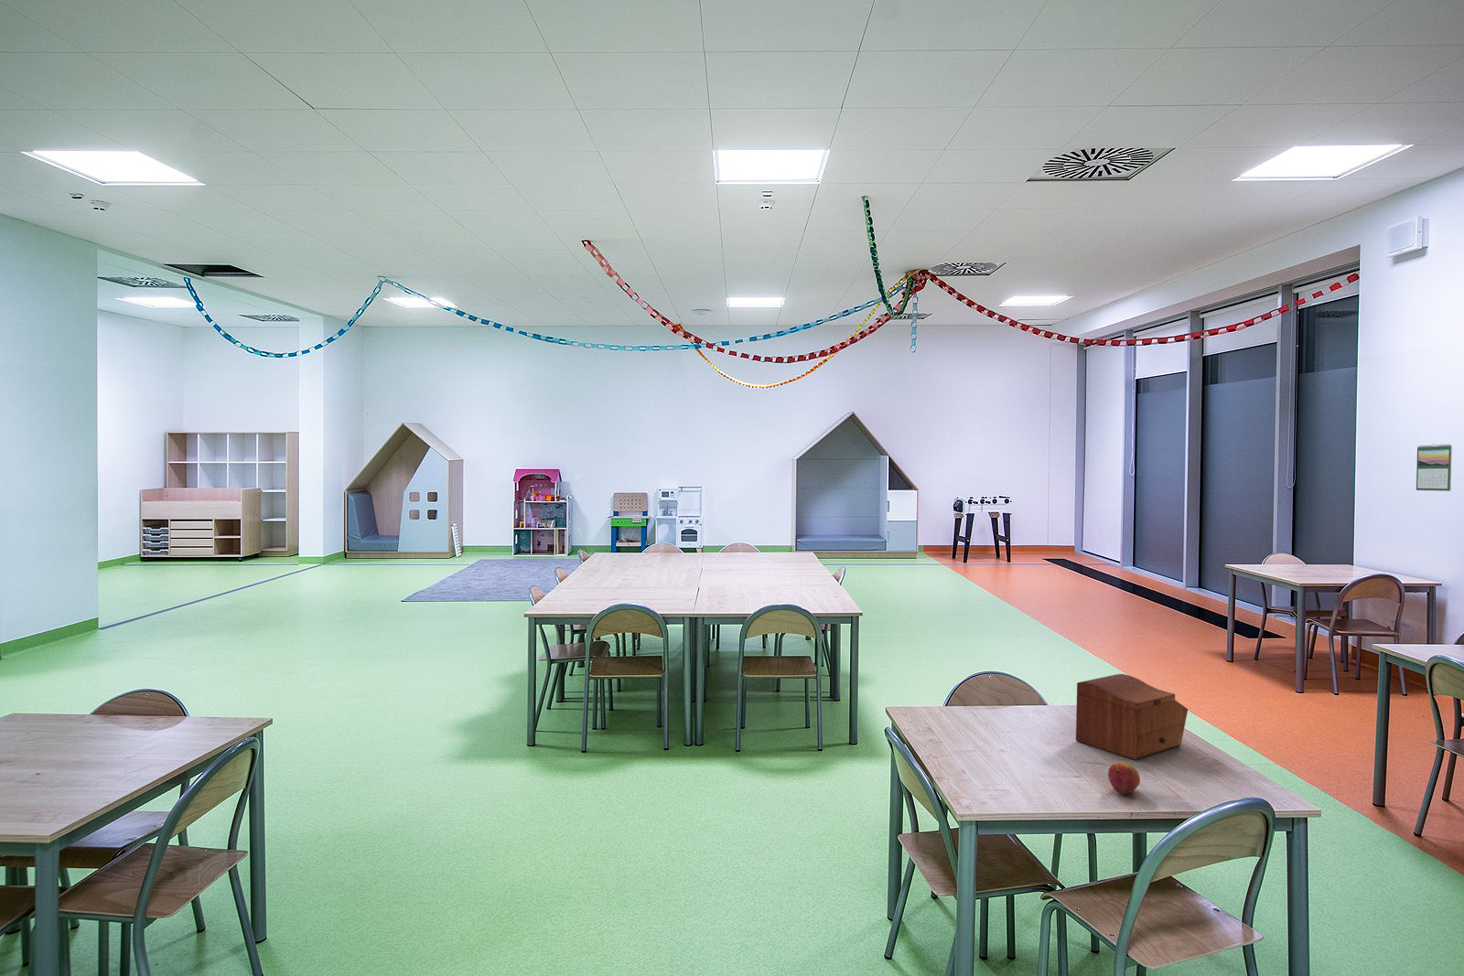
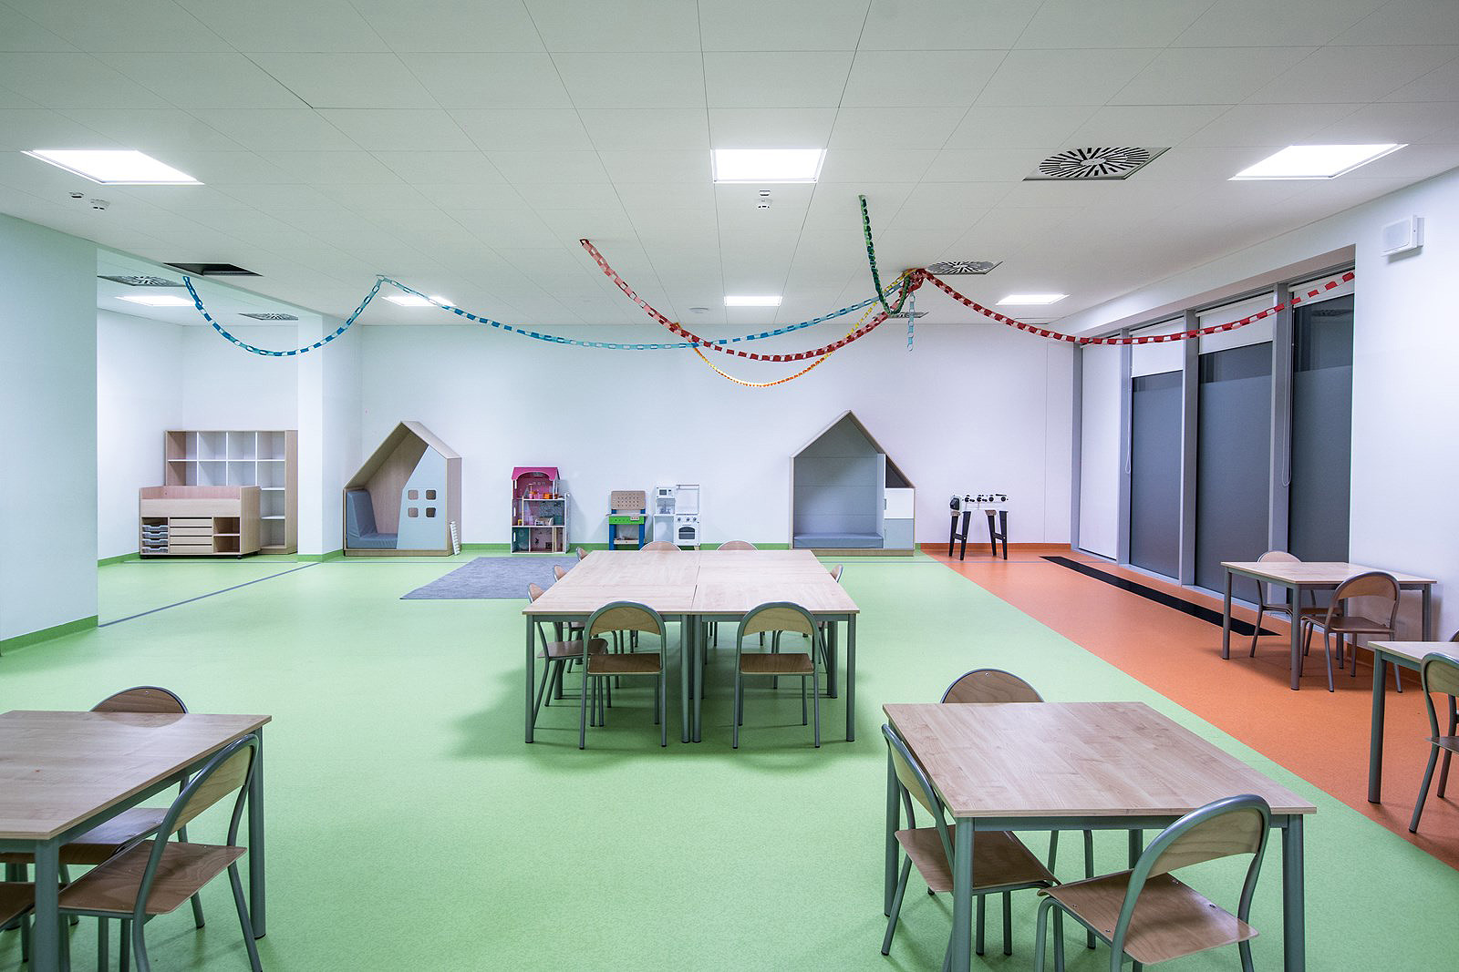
- fruit [1107,761,1140,795]
- calendar [1415,443,1453,492]
- sewing box [1075,673,1188,760]
